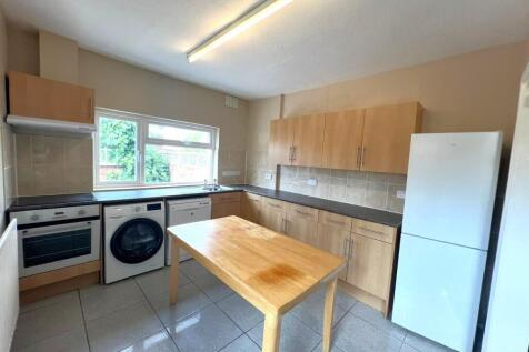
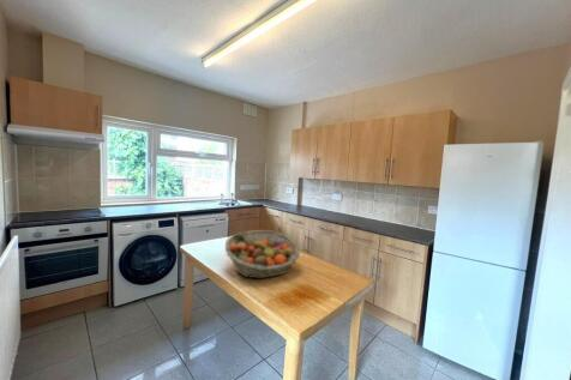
+ fruit basket [224,229,301,279]
